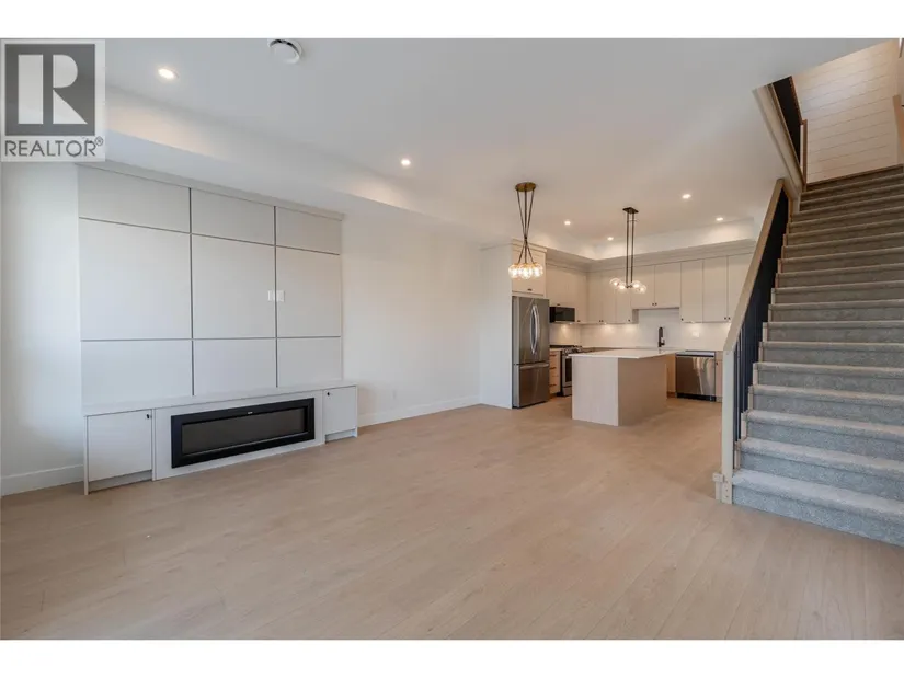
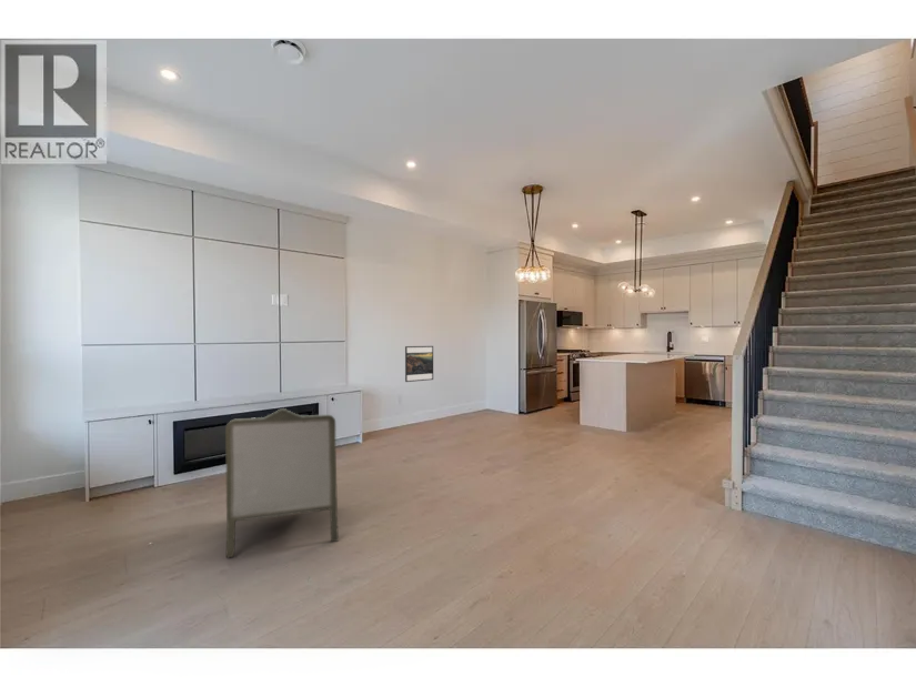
+ armchair [224,407,340,558]
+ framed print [404,345,434,383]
